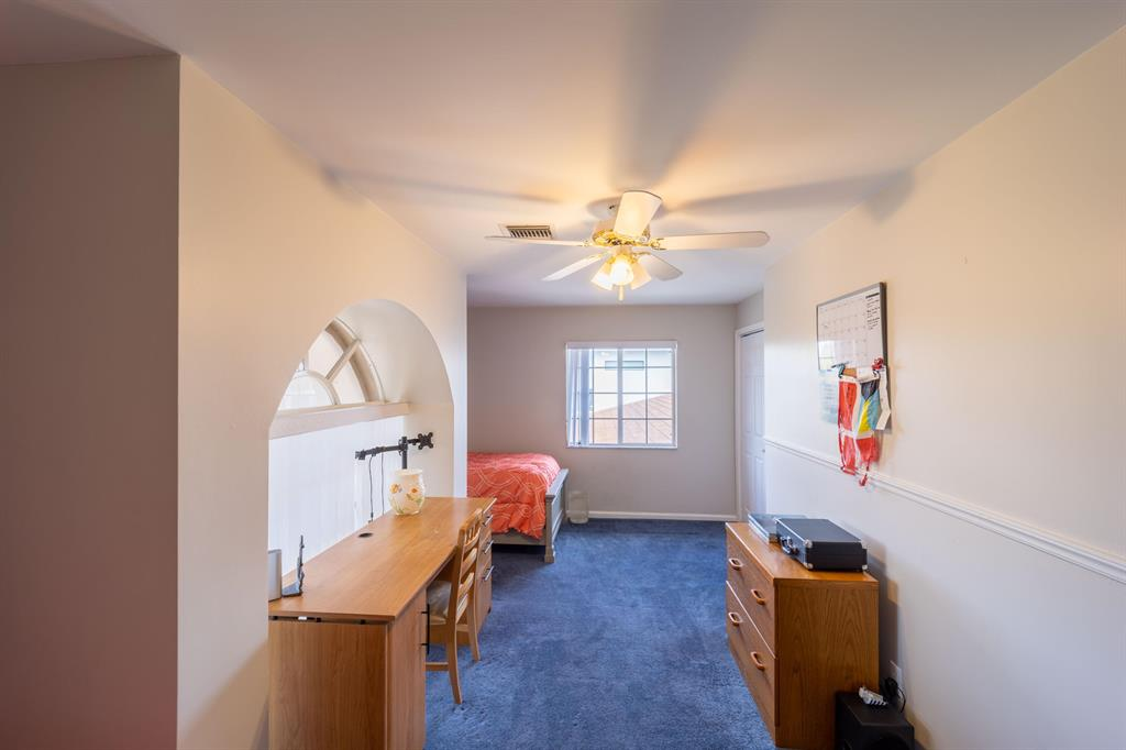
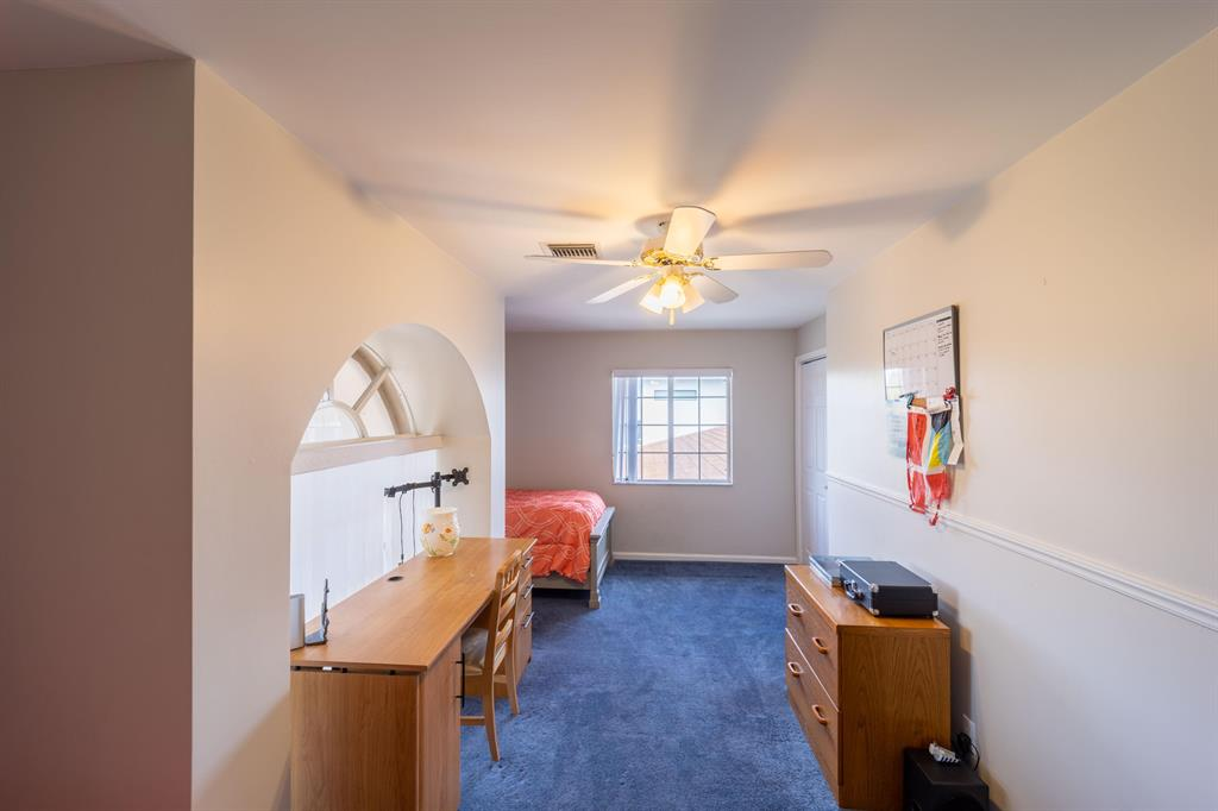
- wastebasket [567,489,592,525]
